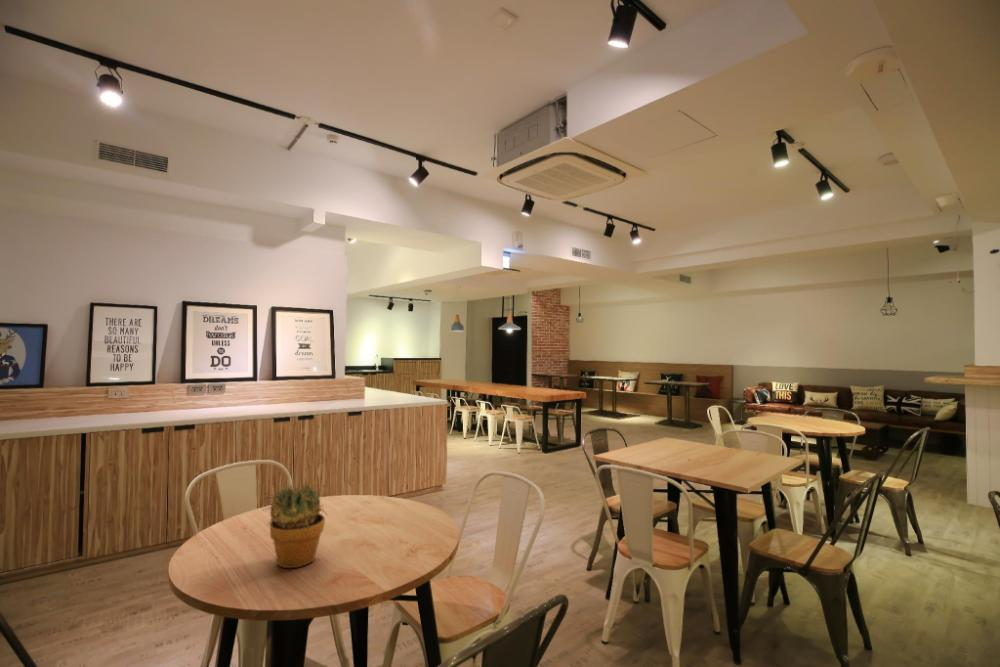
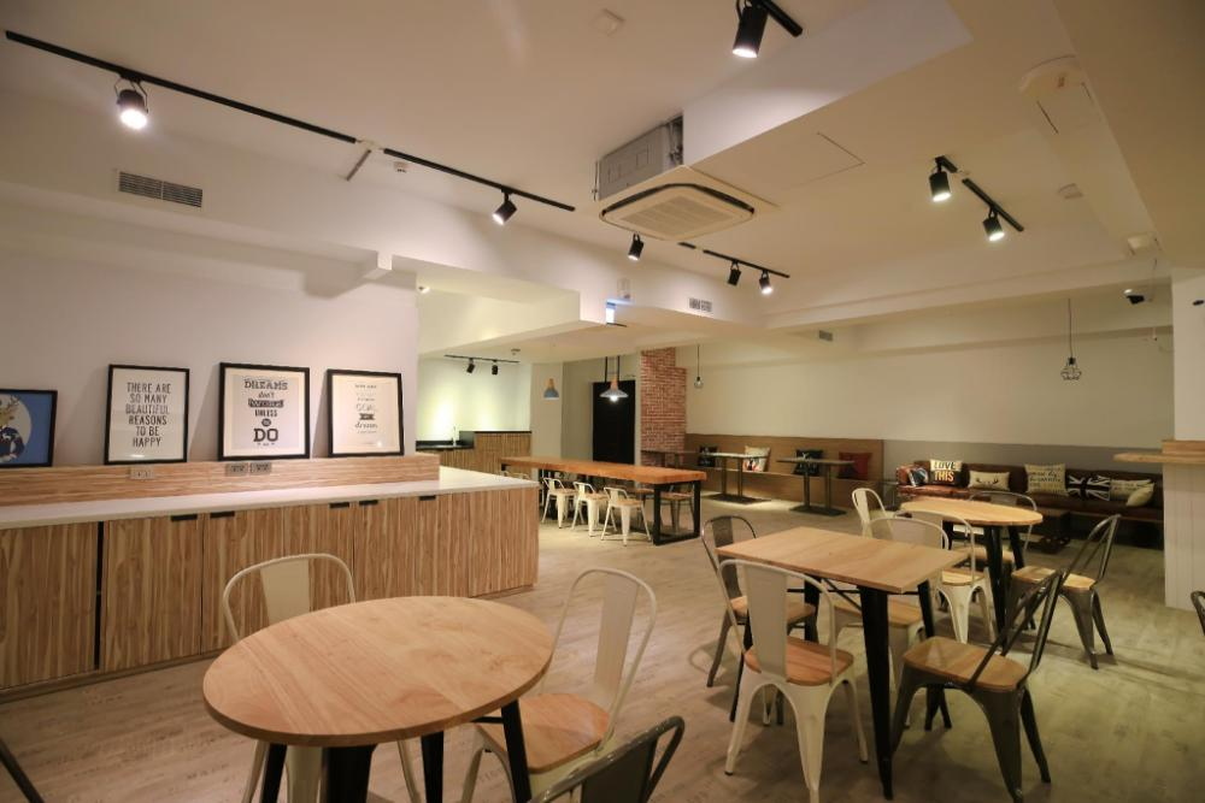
- potted cactus [262,478,332,569]
